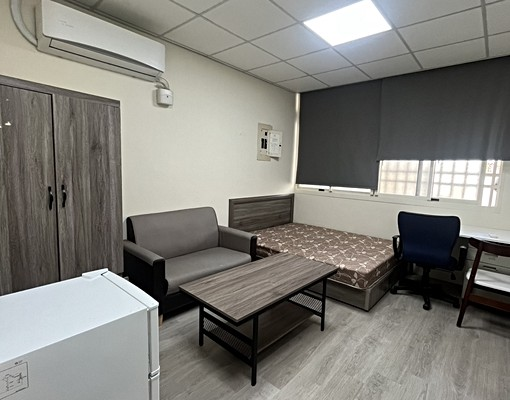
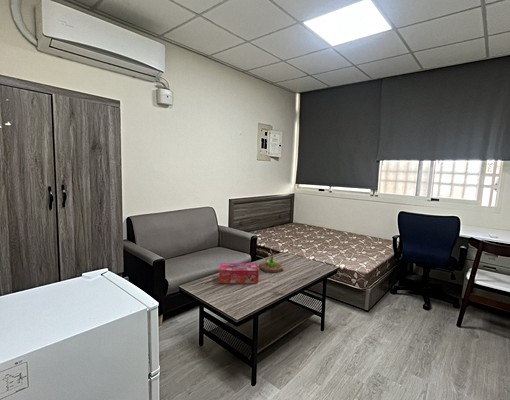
+ succulent planter [258,255,284,273]
+ tissue box [218,262,260,284]
